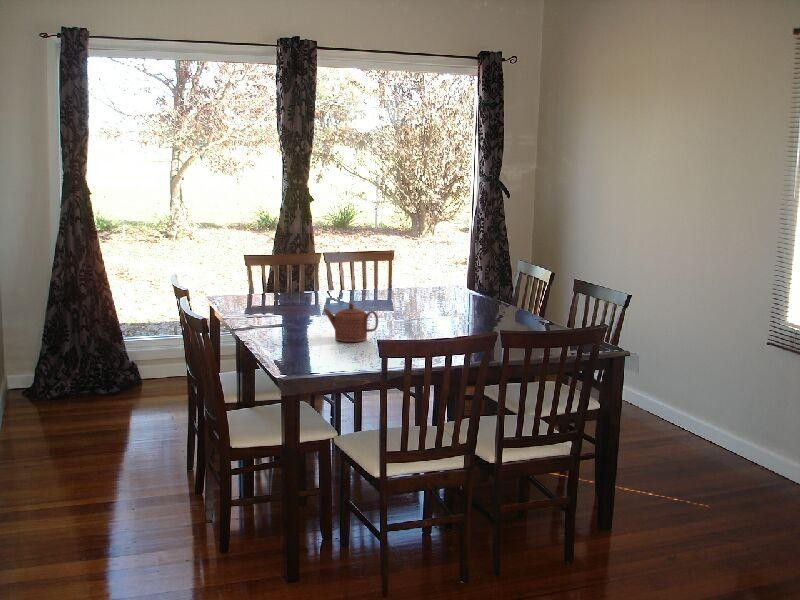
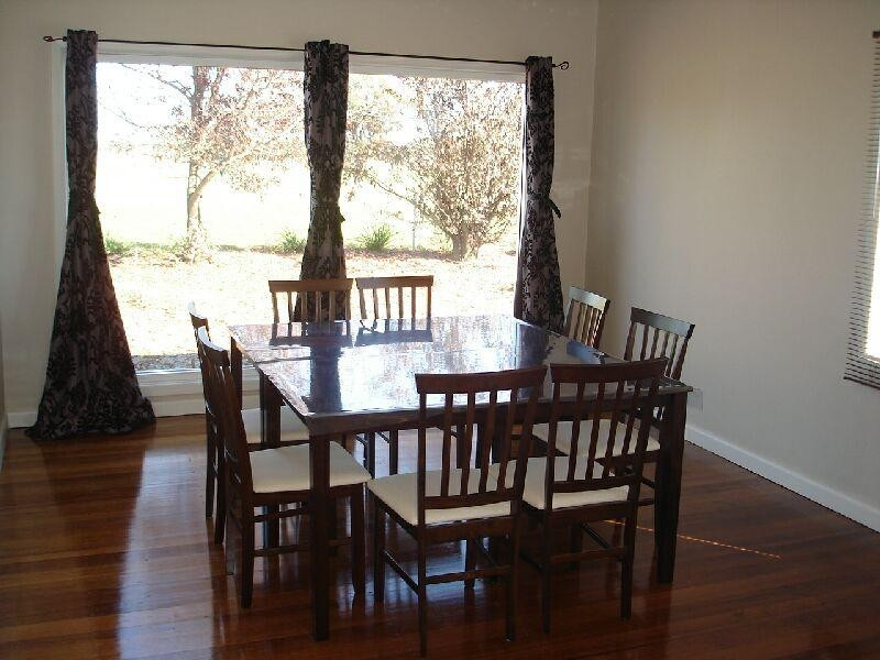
- teapot [322,302,379,343]
